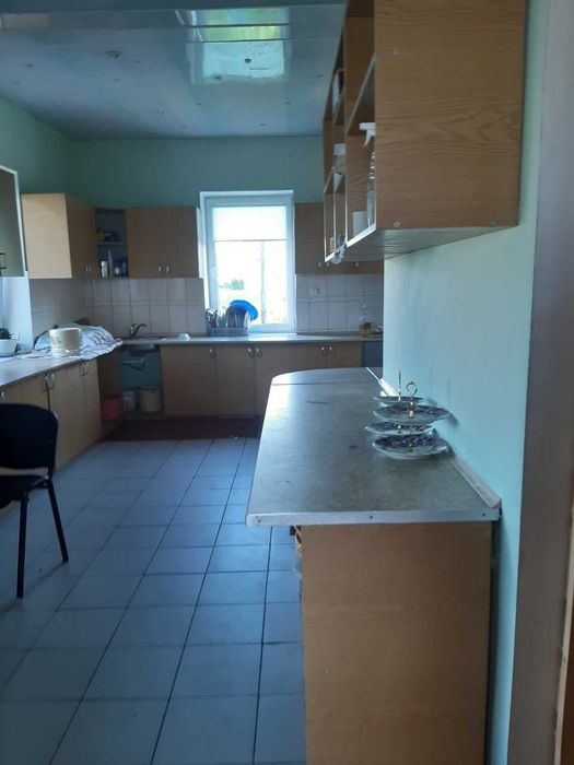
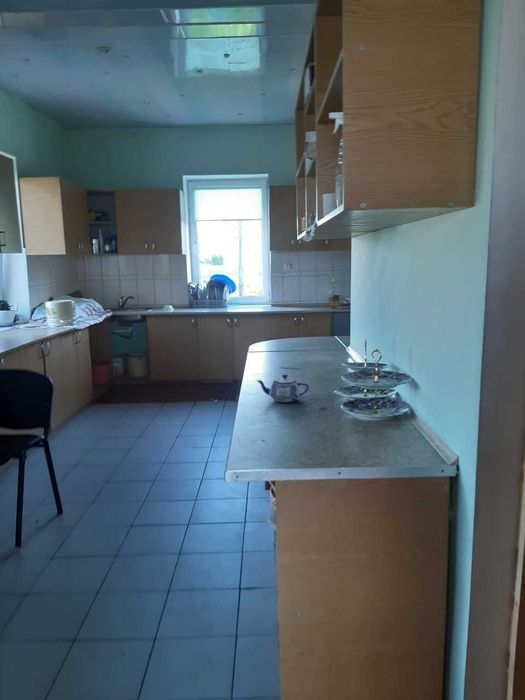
+ teapot [256,374,310,403]
